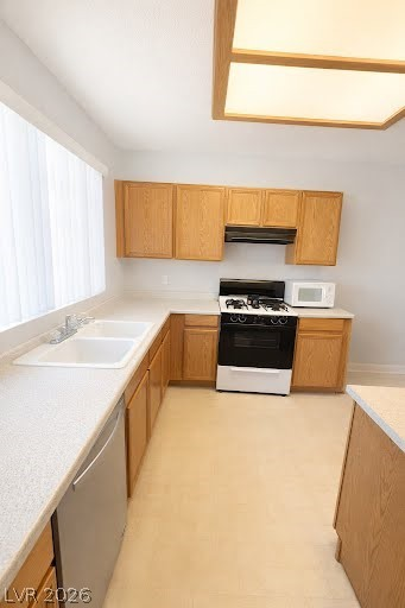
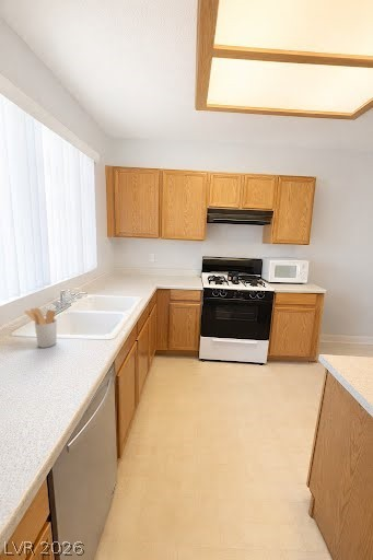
+ utensil holder [24,307,58,349]
